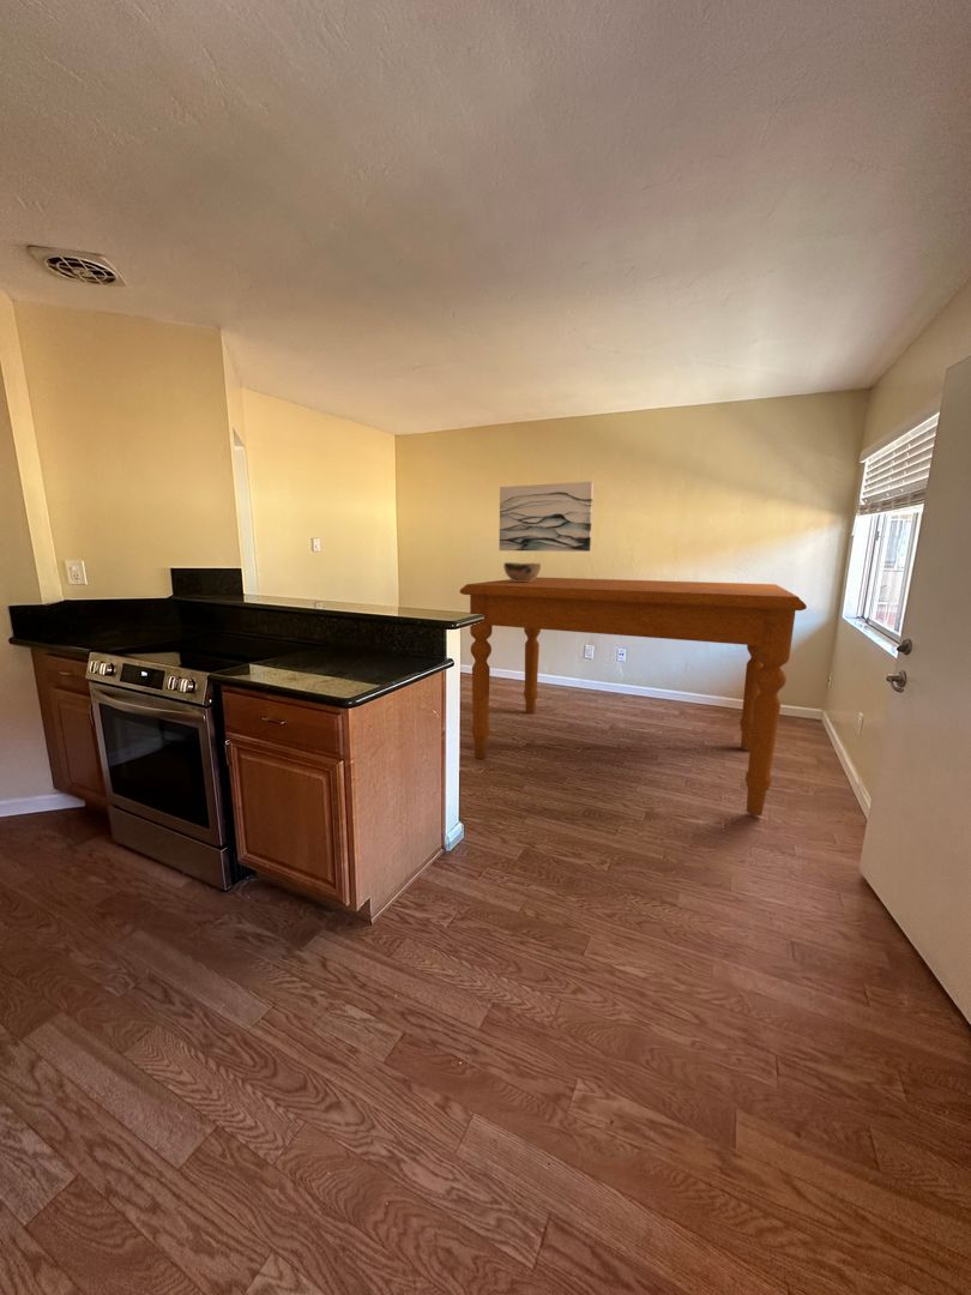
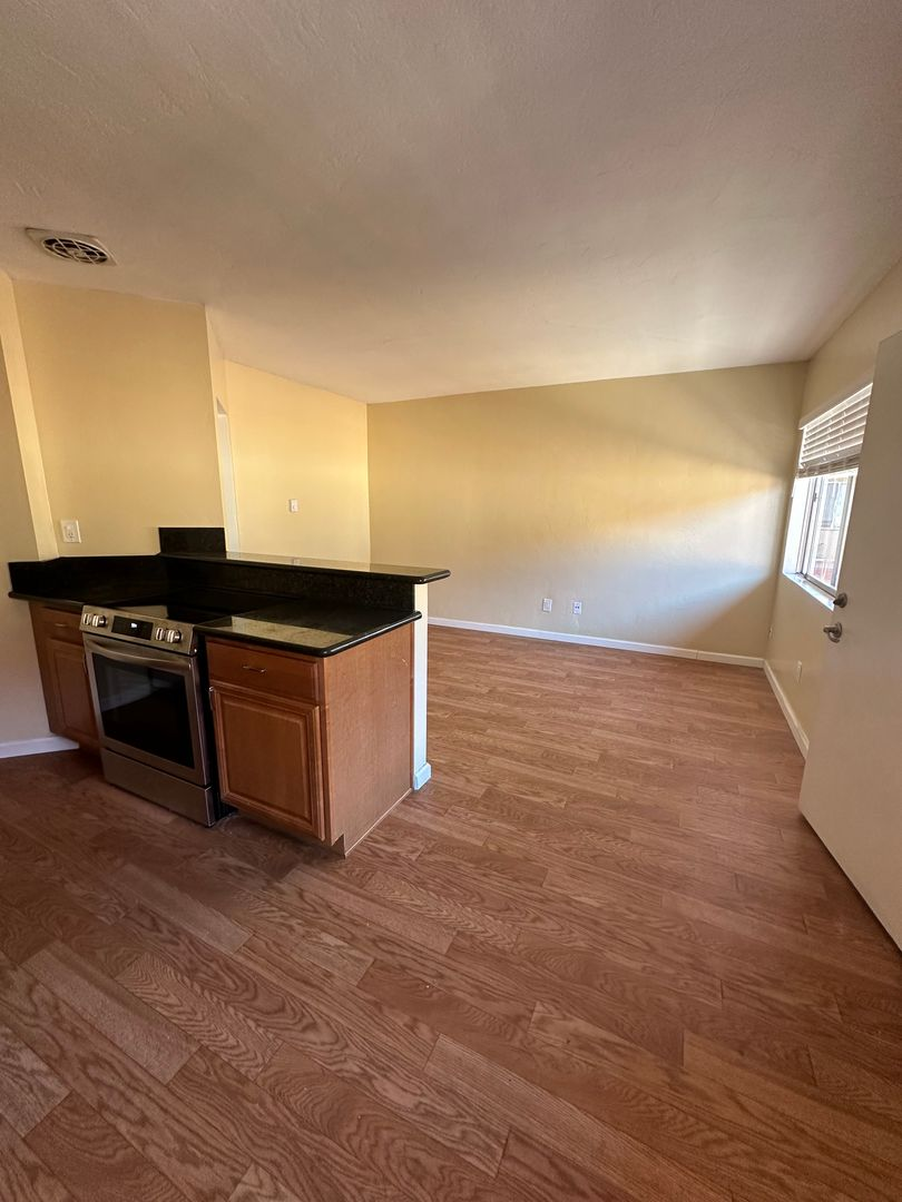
- wall art [497,481,595,553]
- dining table [459,576,808,817]
- decorative bowl [502,561,542,582]
